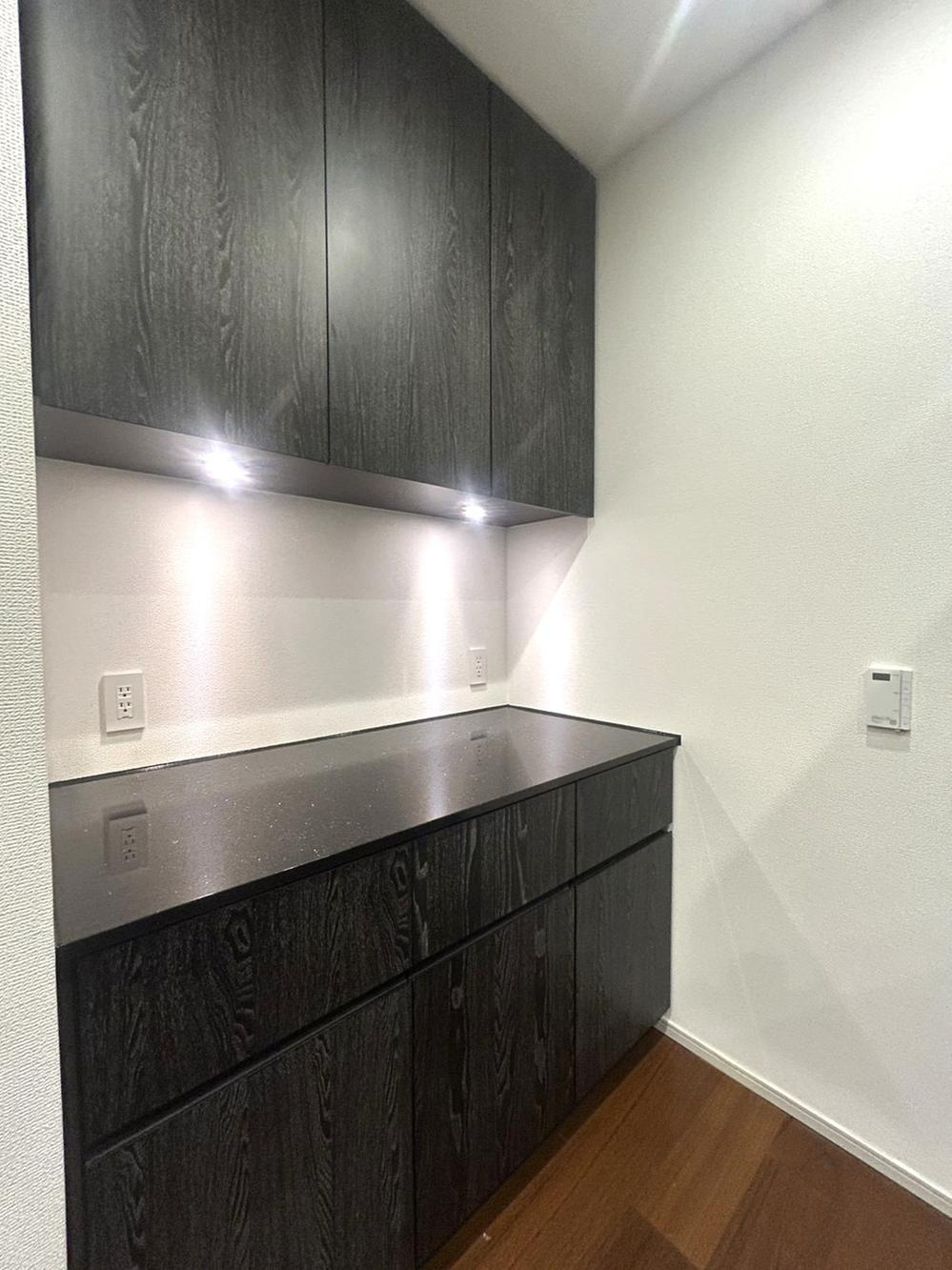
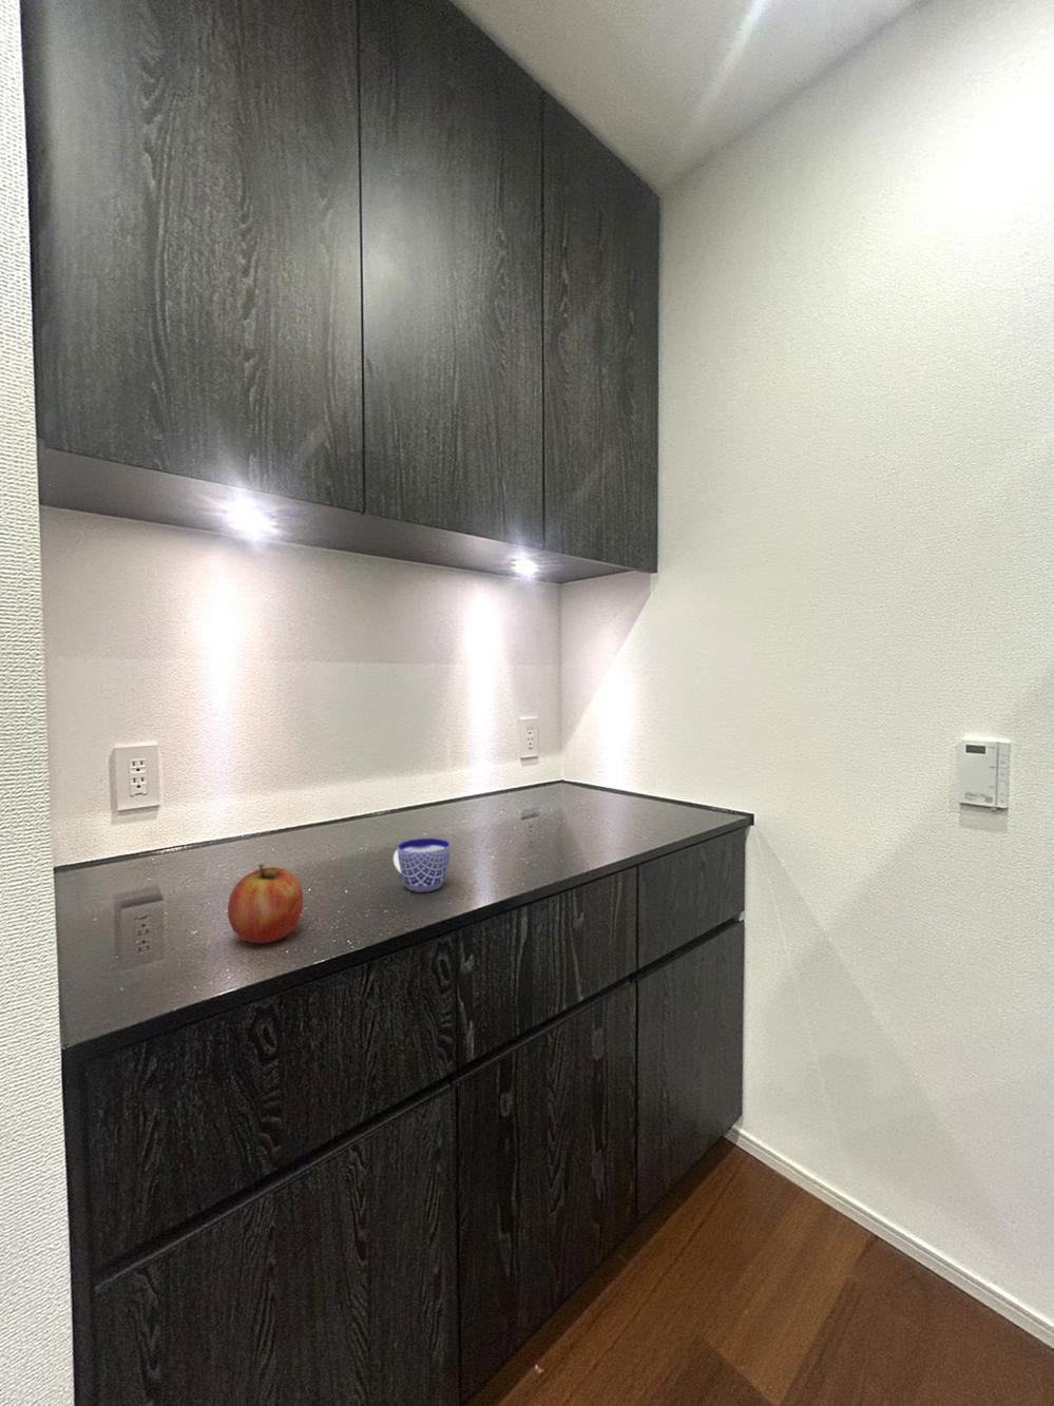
+ fruit [227,862,303,944]
+ cup [392,837,452,893]
